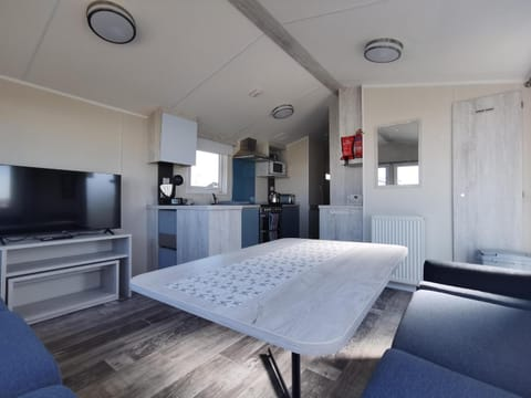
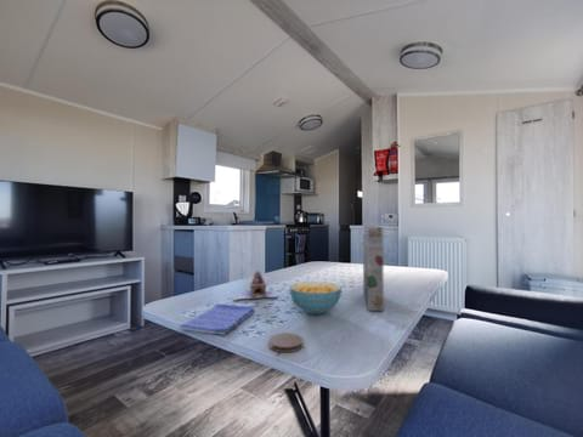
+ cereal bowl [289,280,343,316]
+ dish towel [177,303,256,336]
+ teapot [232,269,279,301]
+ cereal box [362,225,385,312]
+ coaster [267,331,305,353]
